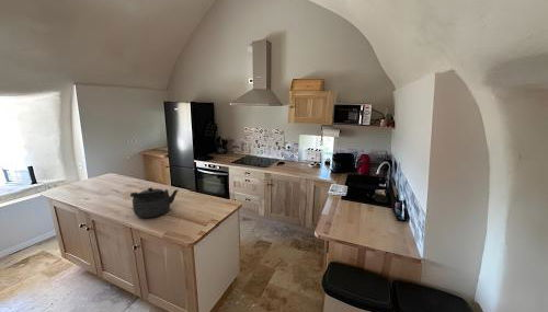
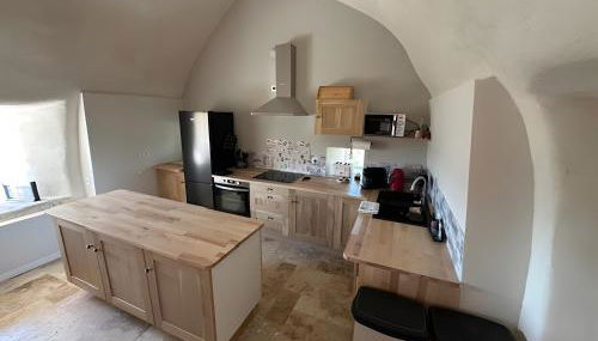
- kettle [129,187,180,219]
